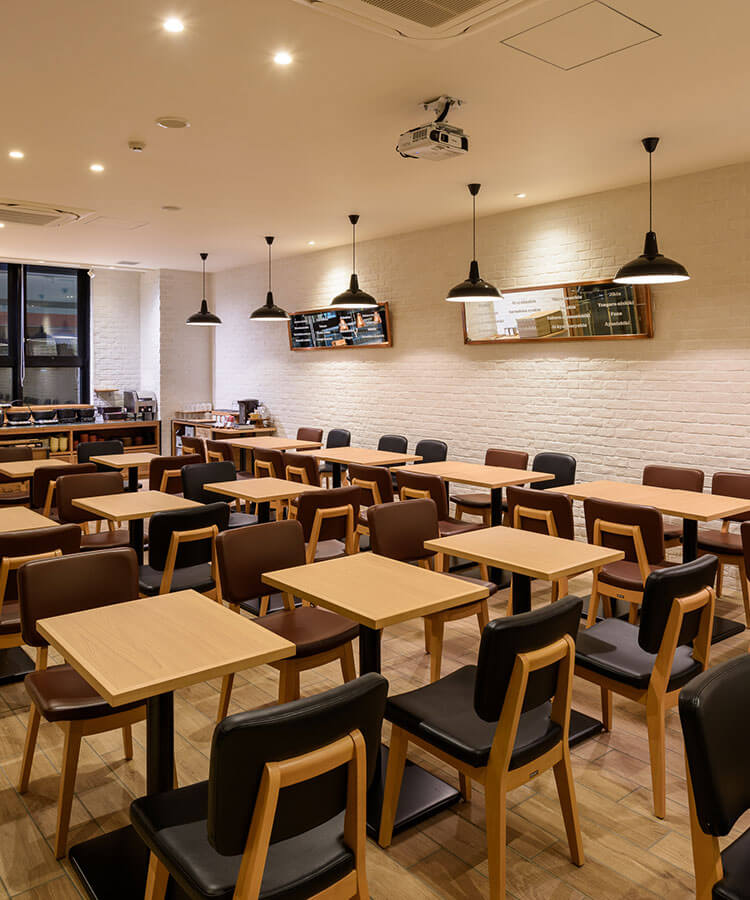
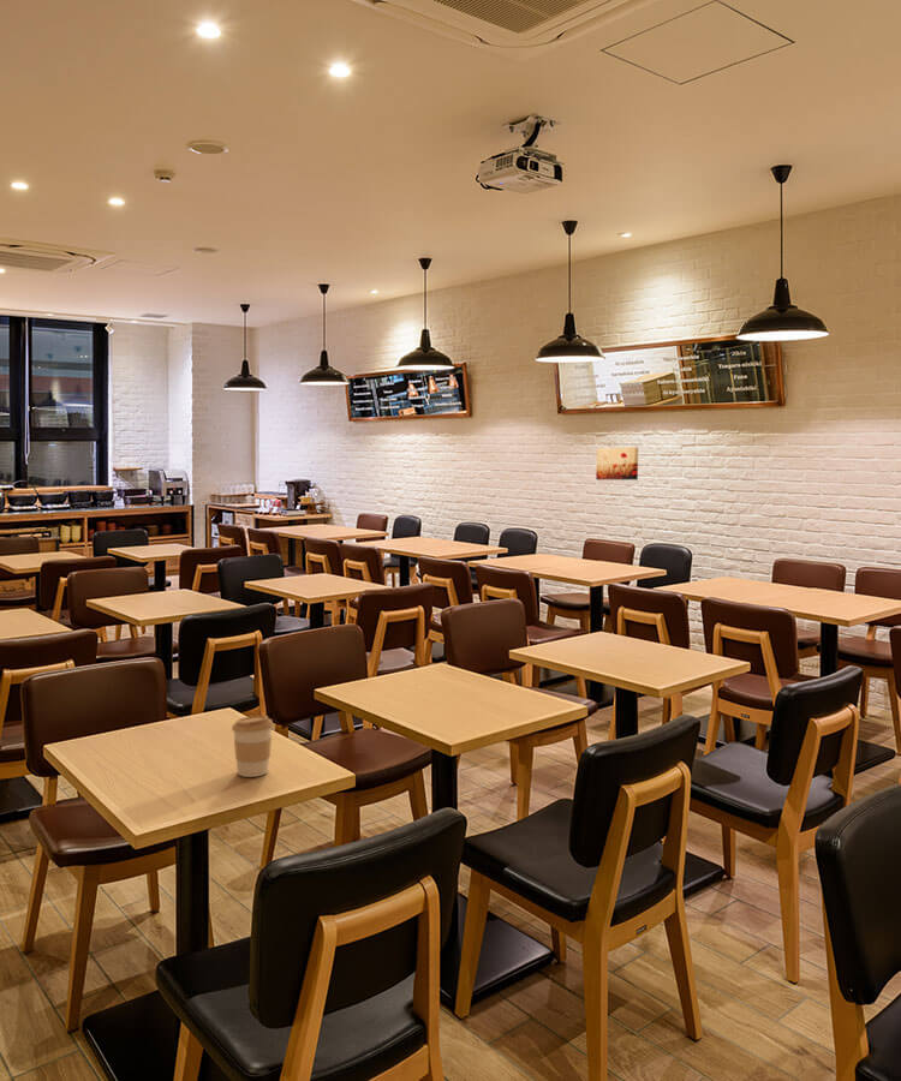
+ coffee cup [231,715,274,778]
+ wall art [595,446,639,480]
